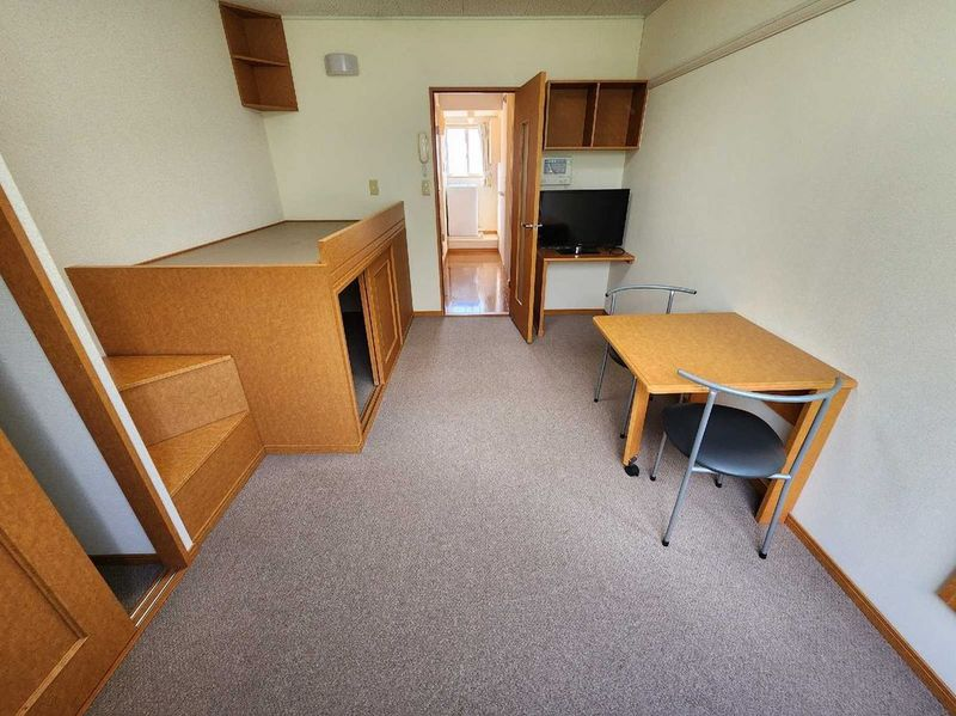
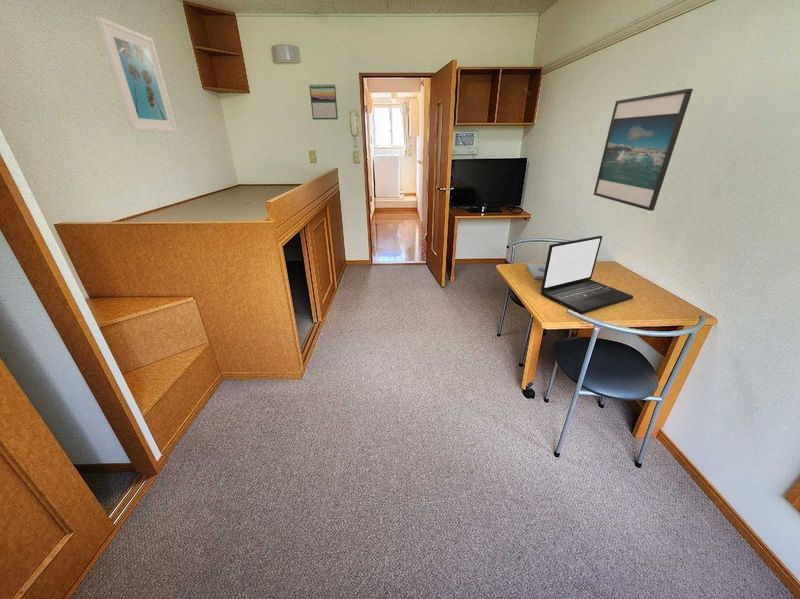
+ calendar [308,83,339,121]
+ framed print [593,88,694,212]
+ laptop [540,235,634,315]
+ notepad [526,262,546,280]
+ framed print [94,16,179,133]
